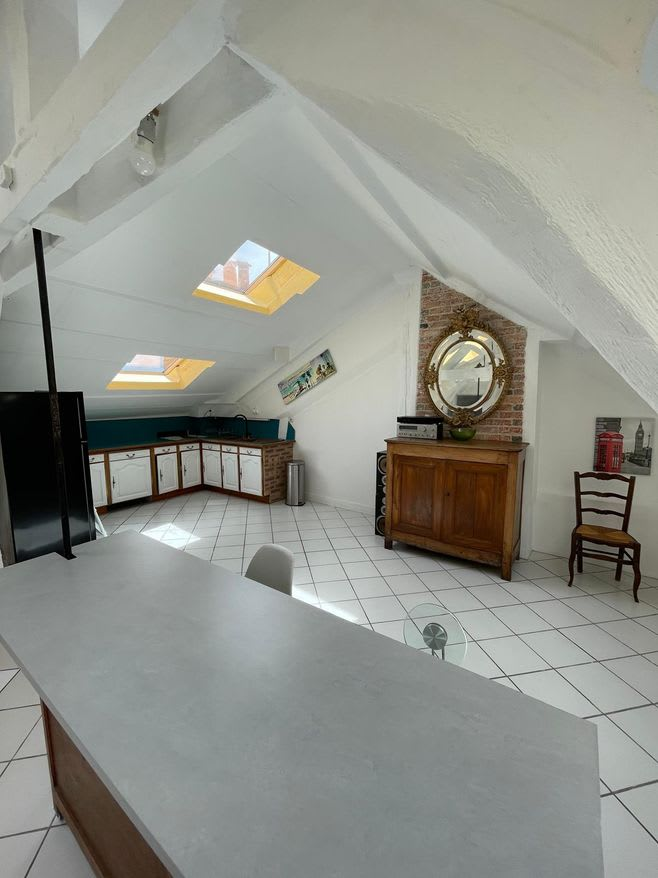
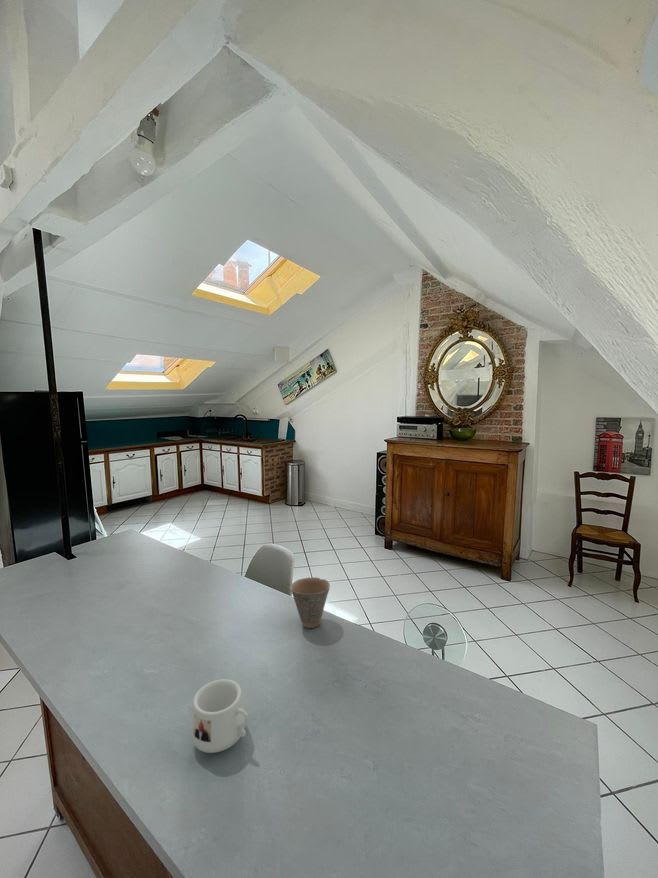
+ mug [189,678,250,754]
+ cup [289,576,331,629]
